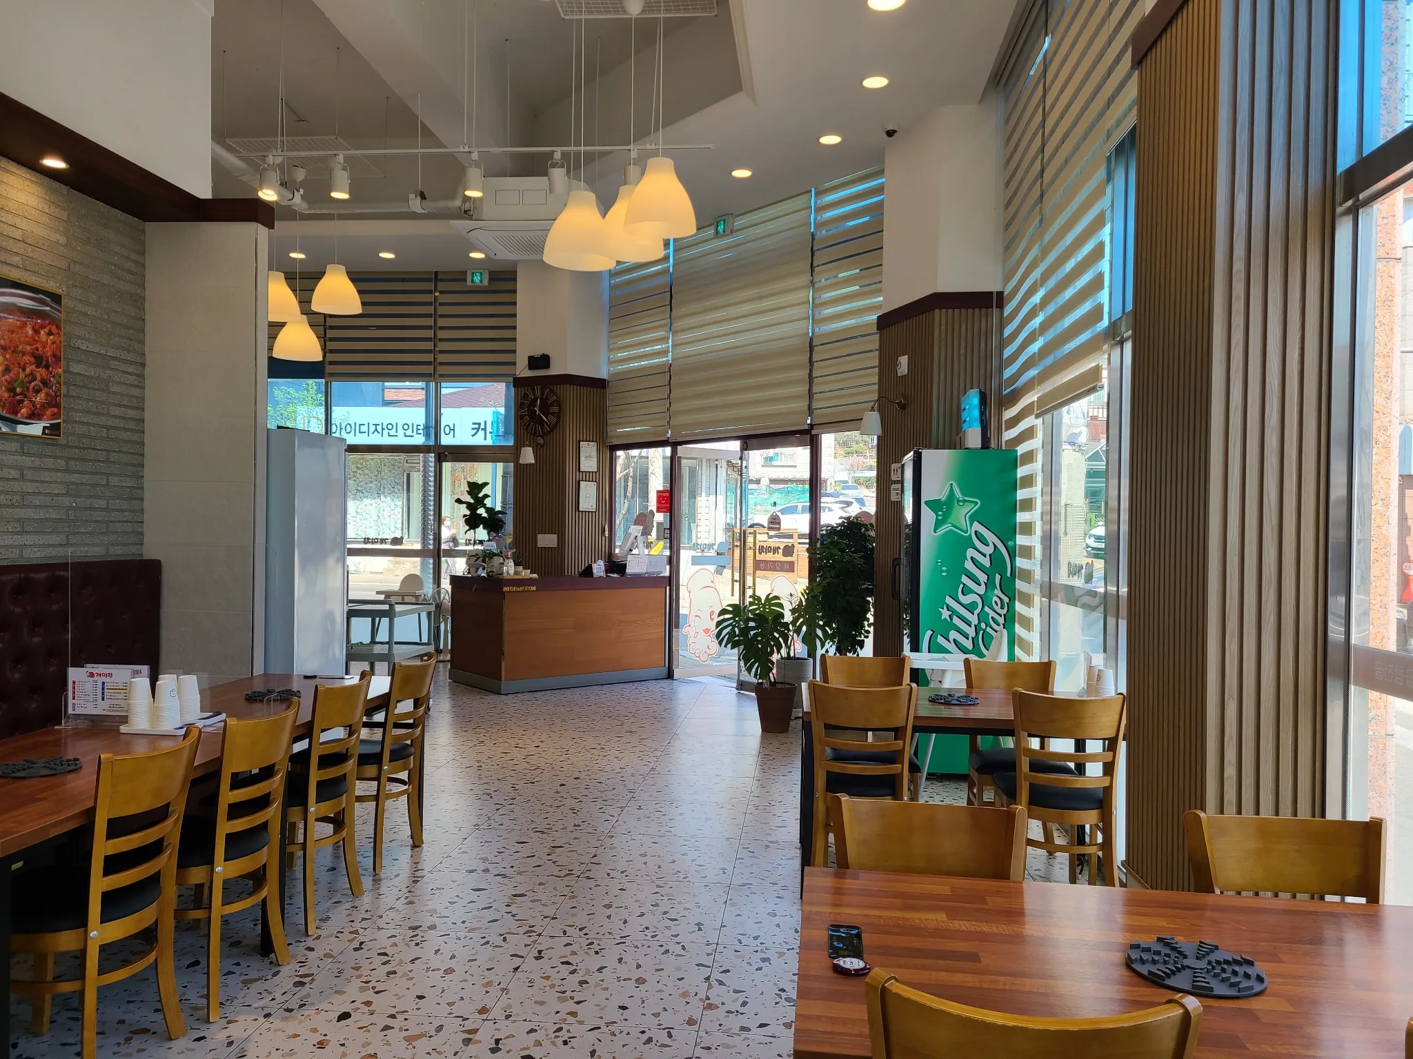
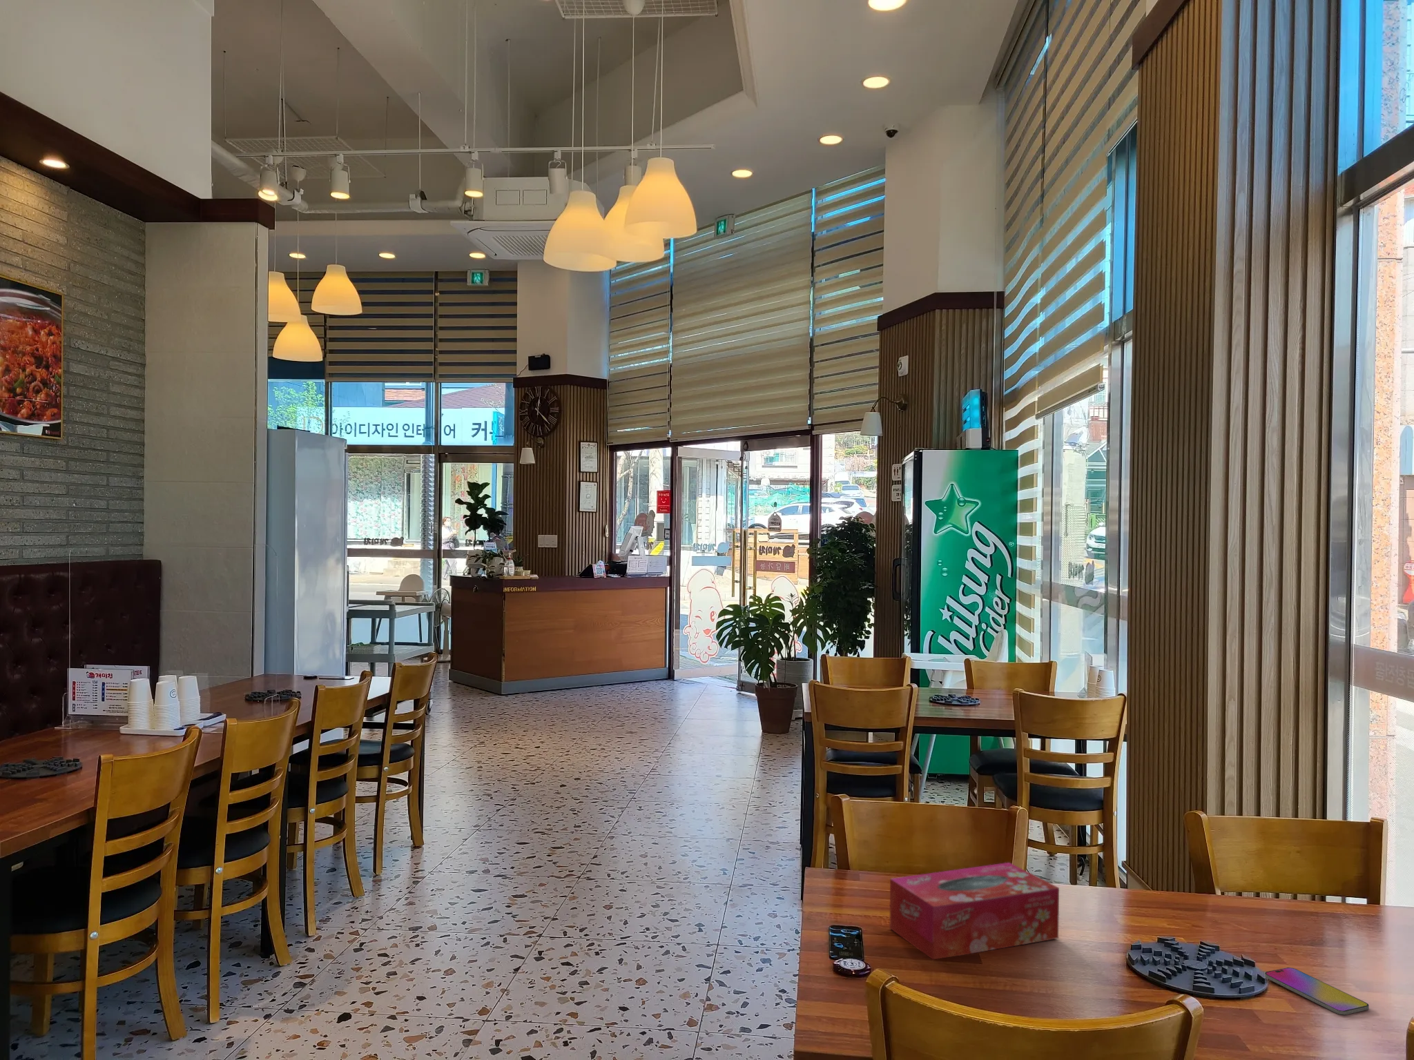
+ smartphone [1264,966,1369,1015]
+ tissue box [888,862,1060,960]
